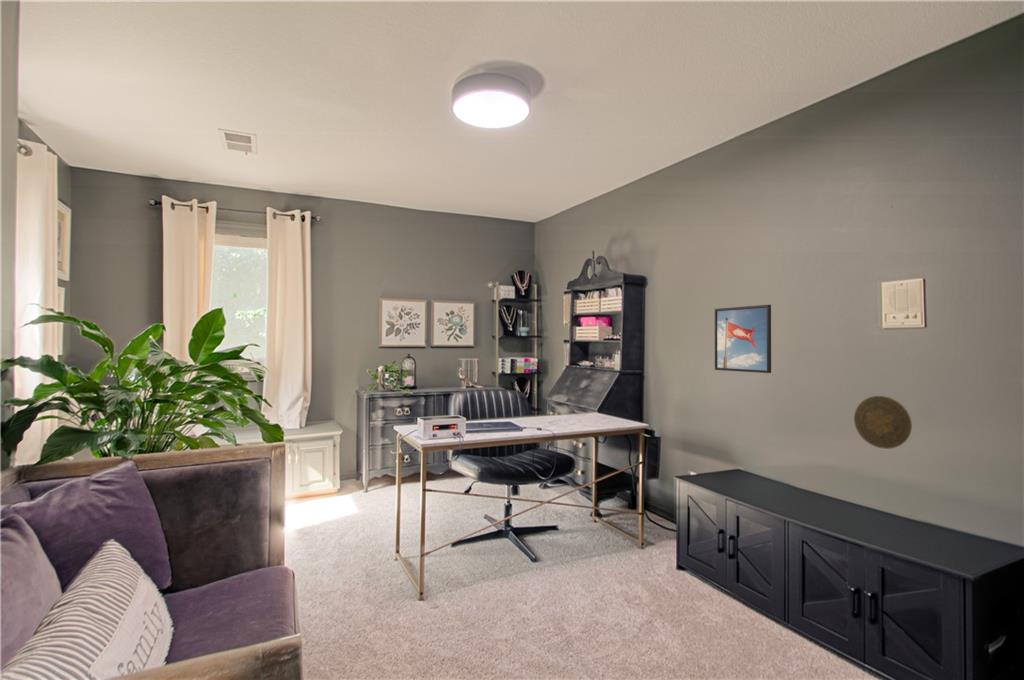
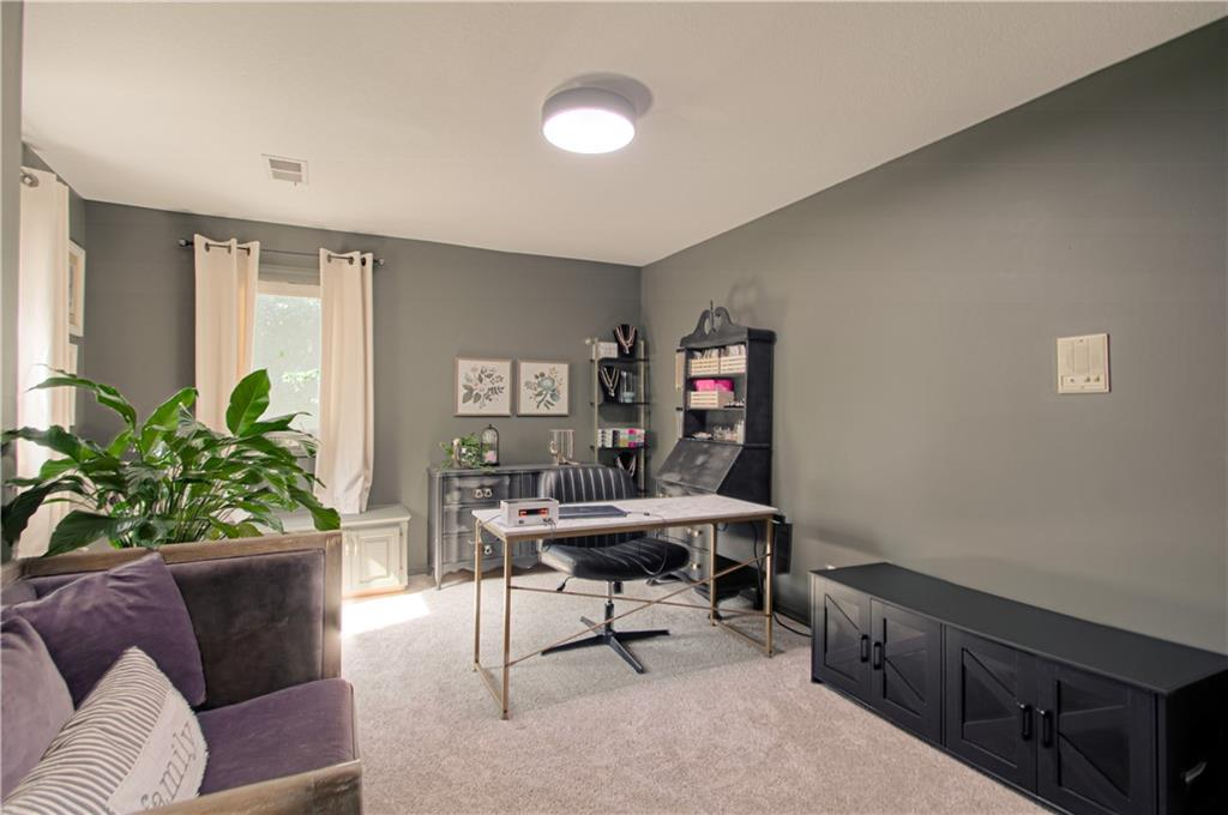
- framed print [714,304,772,374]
- decorative plate [853,395,913,450]
